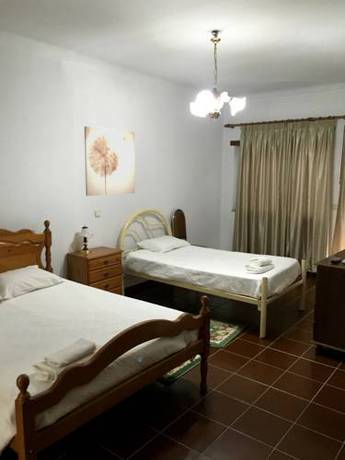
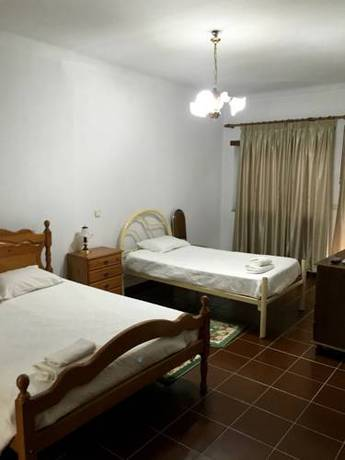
- wall art [83,125,136,197]
